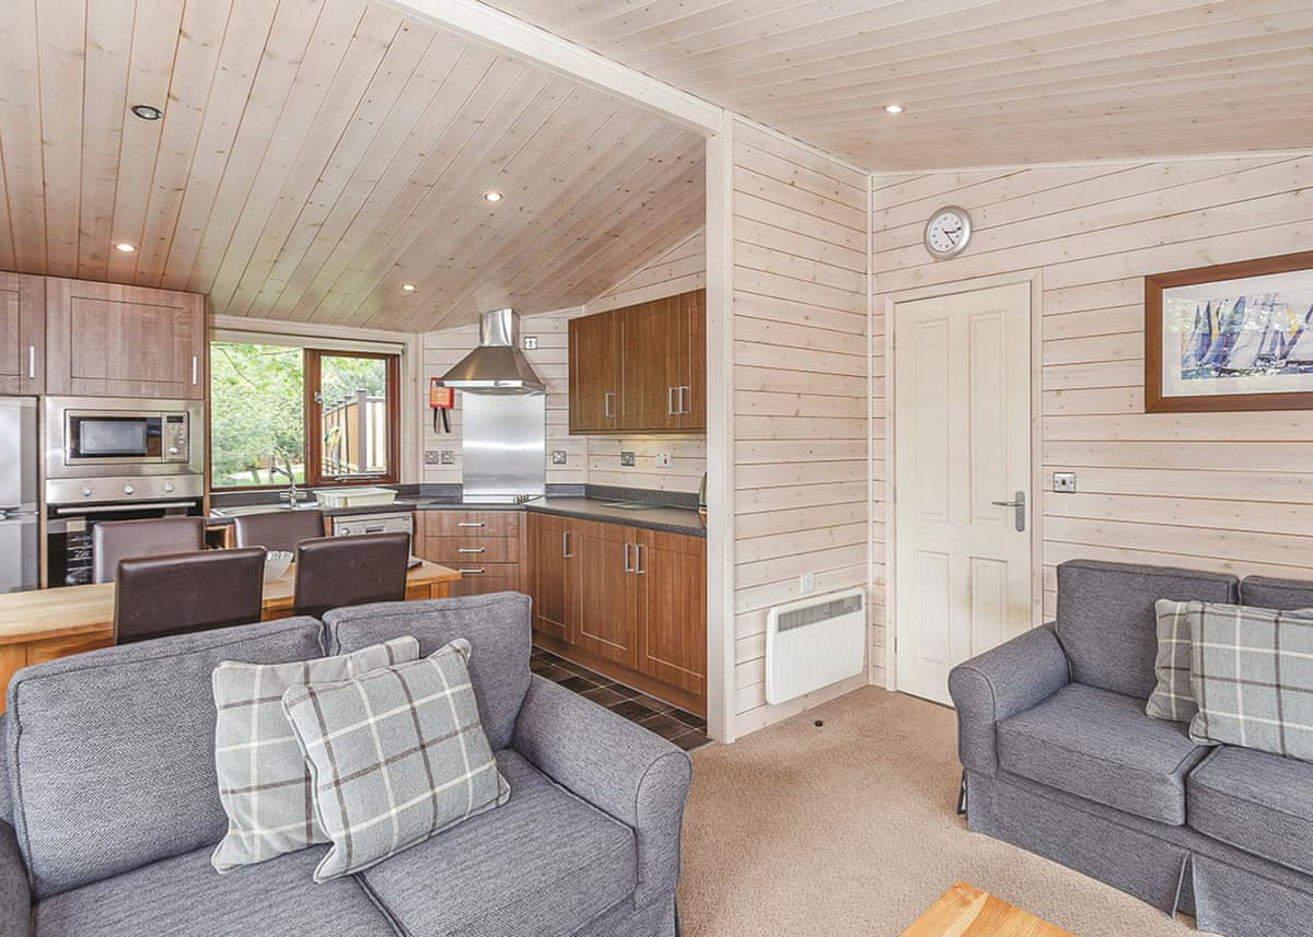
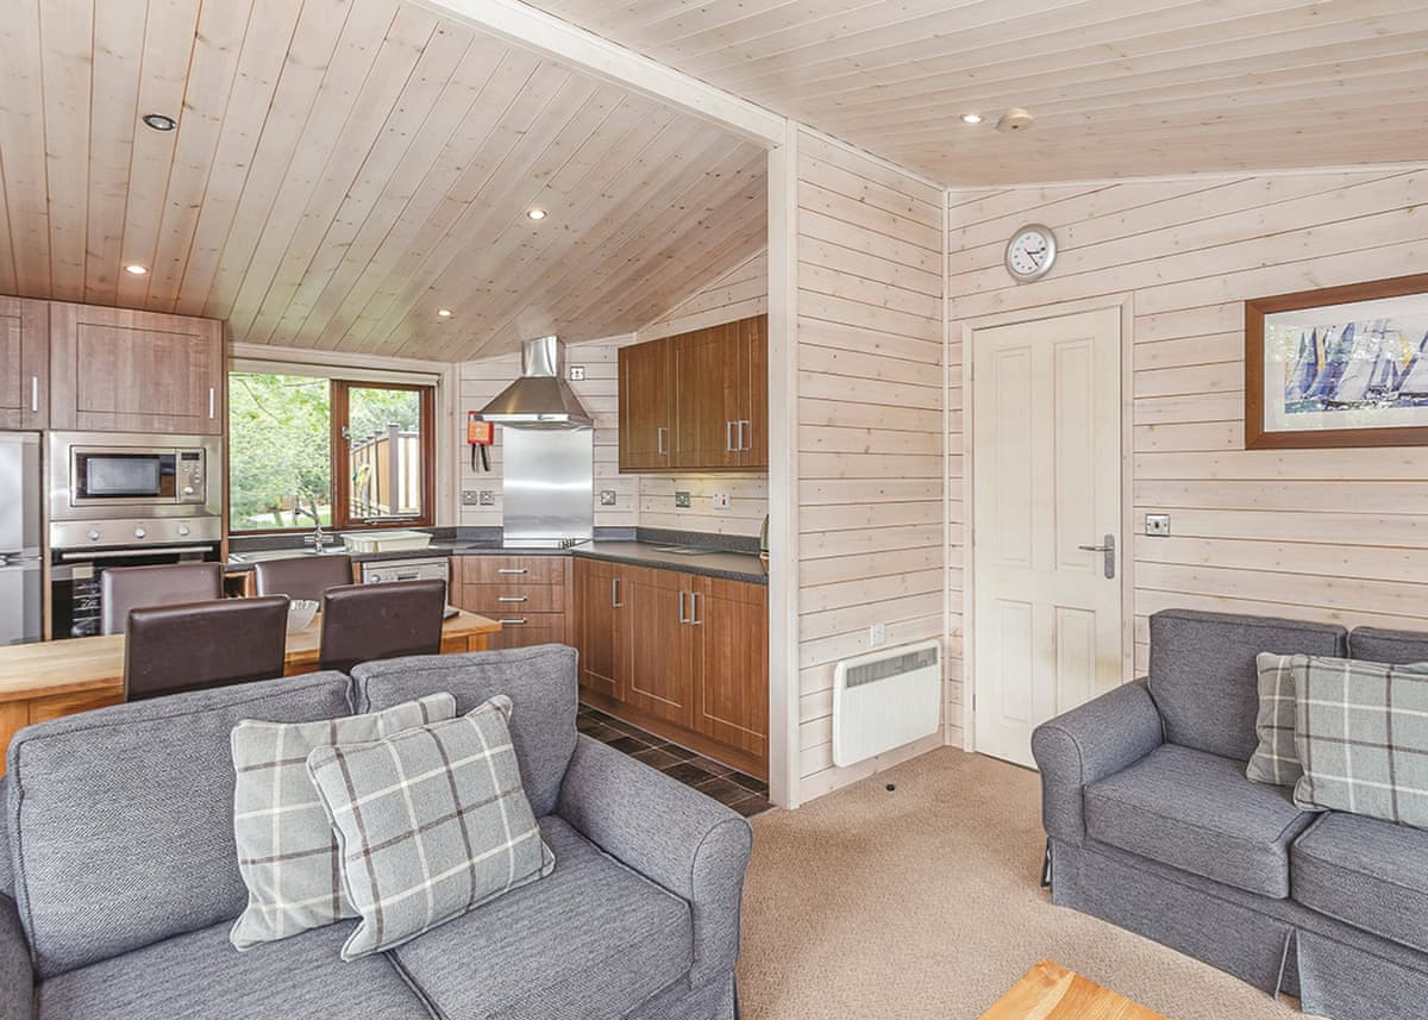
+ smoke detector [995,107,1035,134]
